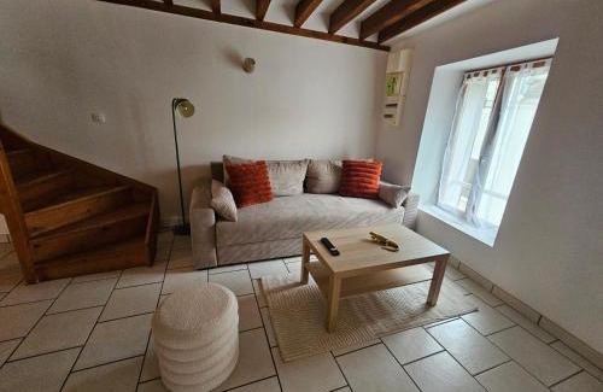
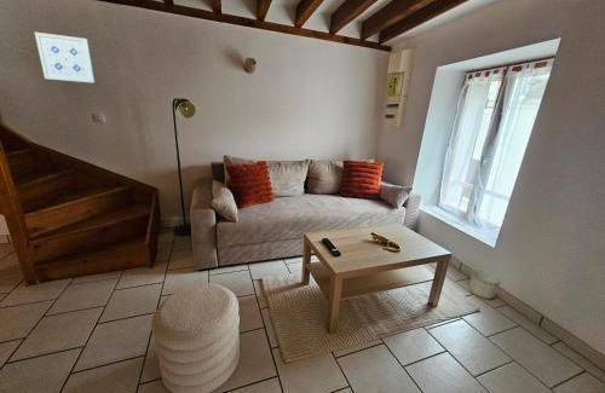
+ wall art [34,31,97,85]
+ planter [468,268,502,300]
